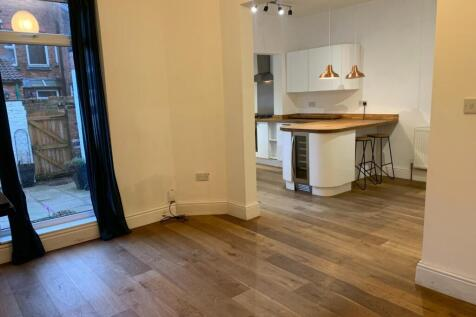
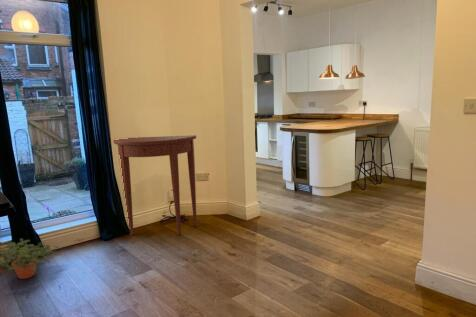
+ potted plant [0,238,61,280]
+ console table [112,134,198,236]
